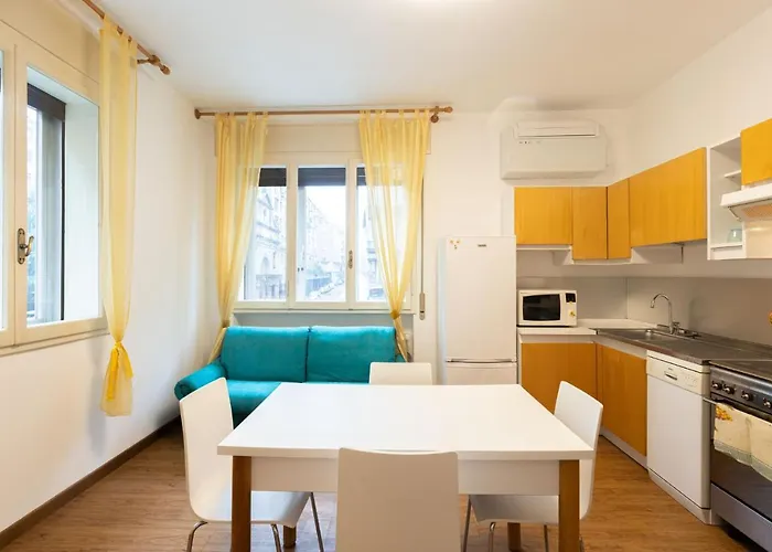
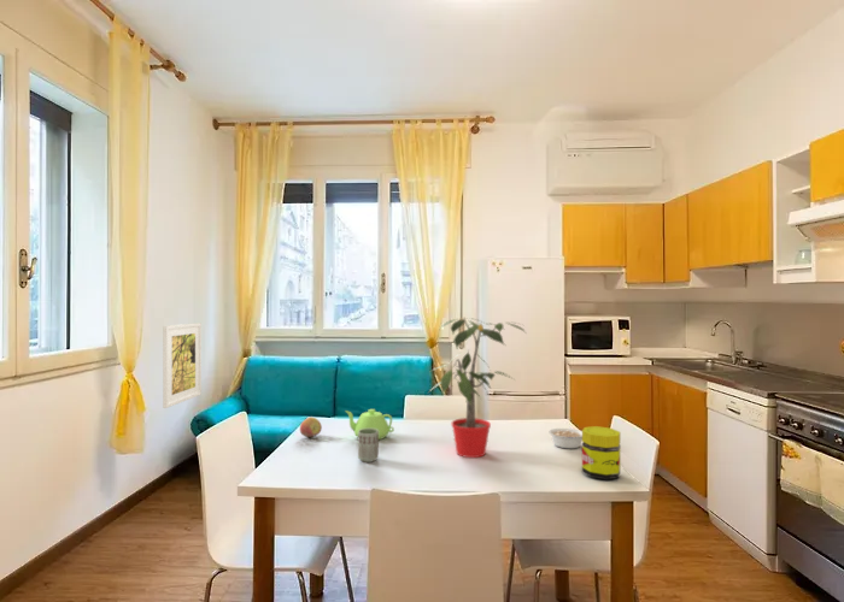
+ legume [547,427,582,449]
+ teapot [344,408,395,441]
+ fruit [299,415,323,438]
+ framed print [162,321,203,409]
+ cup [357,429,380,464]
+ potted plant [428,317,527,459]
+ jar [581,425,621,480]
